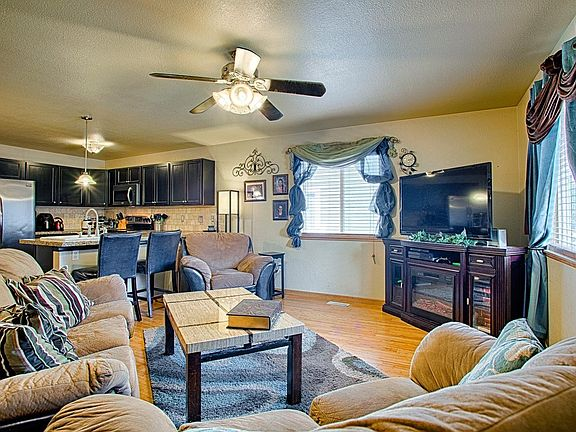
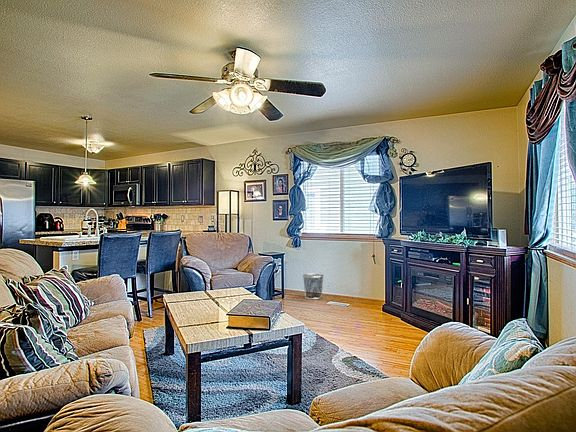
+ waste bin [302,273,325,300]
